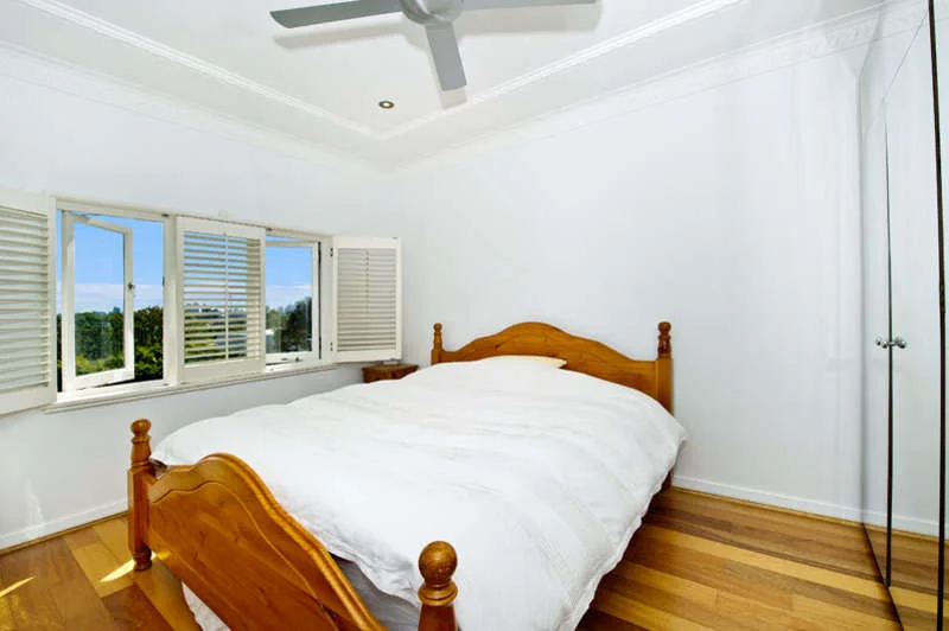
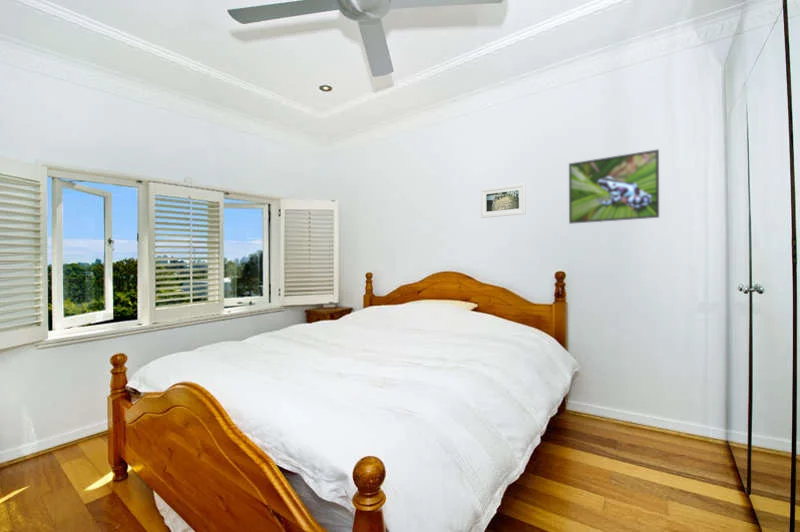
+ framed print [568,148,660,225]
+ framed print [480,182,527,219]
